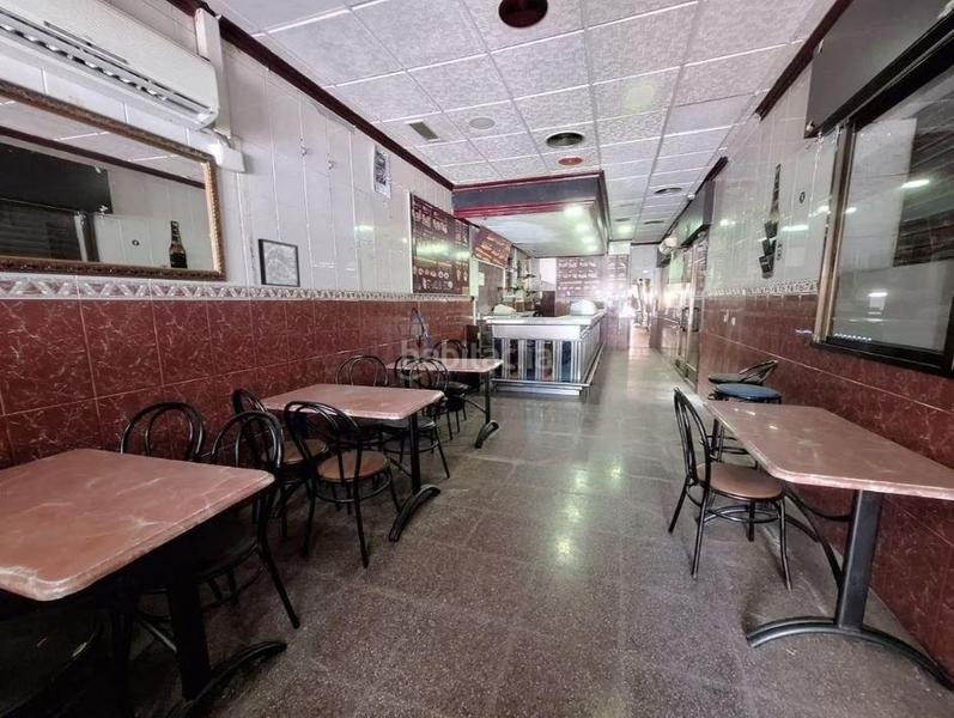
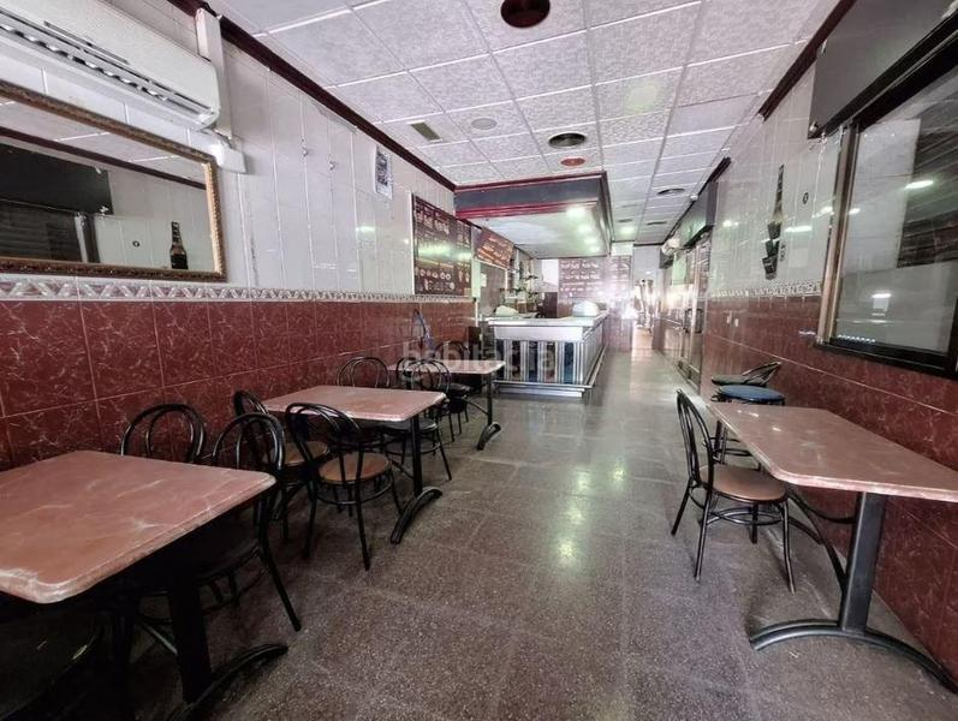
- wall art [256,237,302,288]
